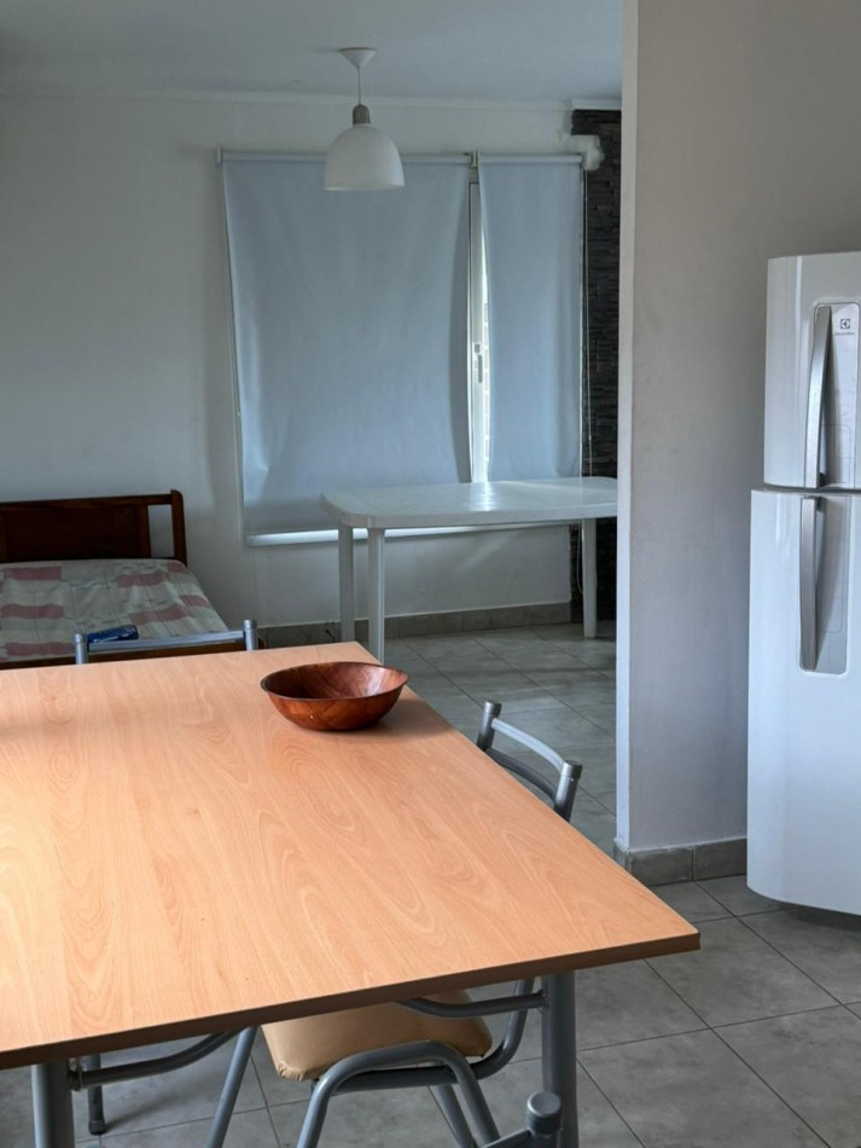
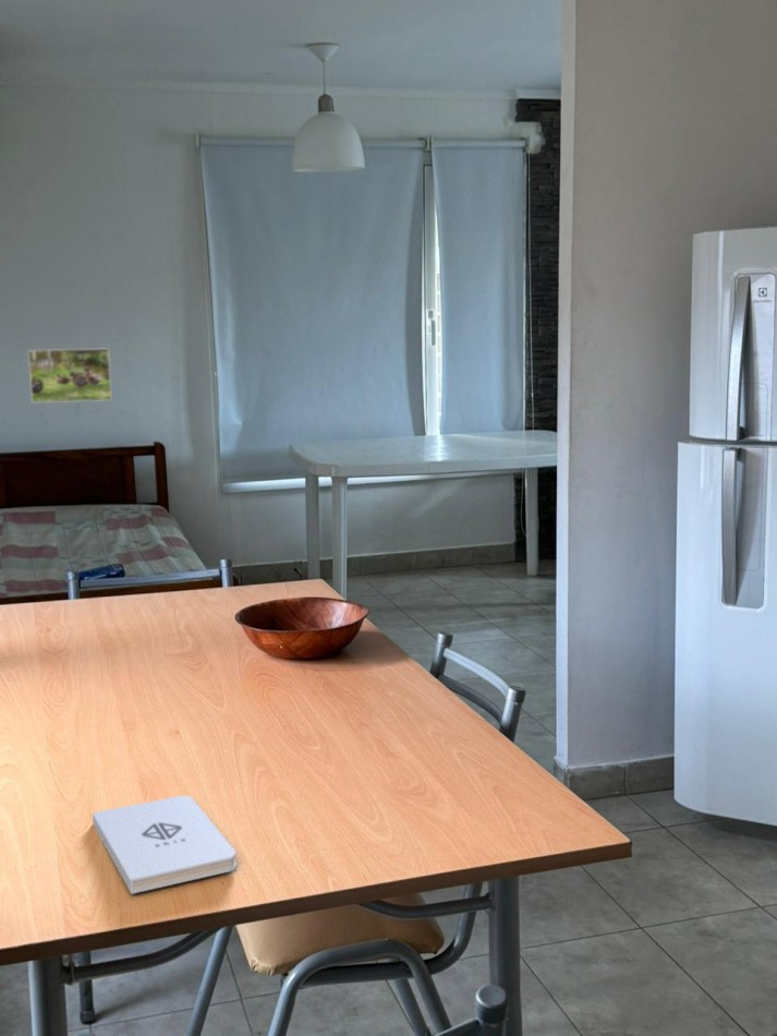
+ notepad [92,795,238,895]
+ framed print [27,347,113,403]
